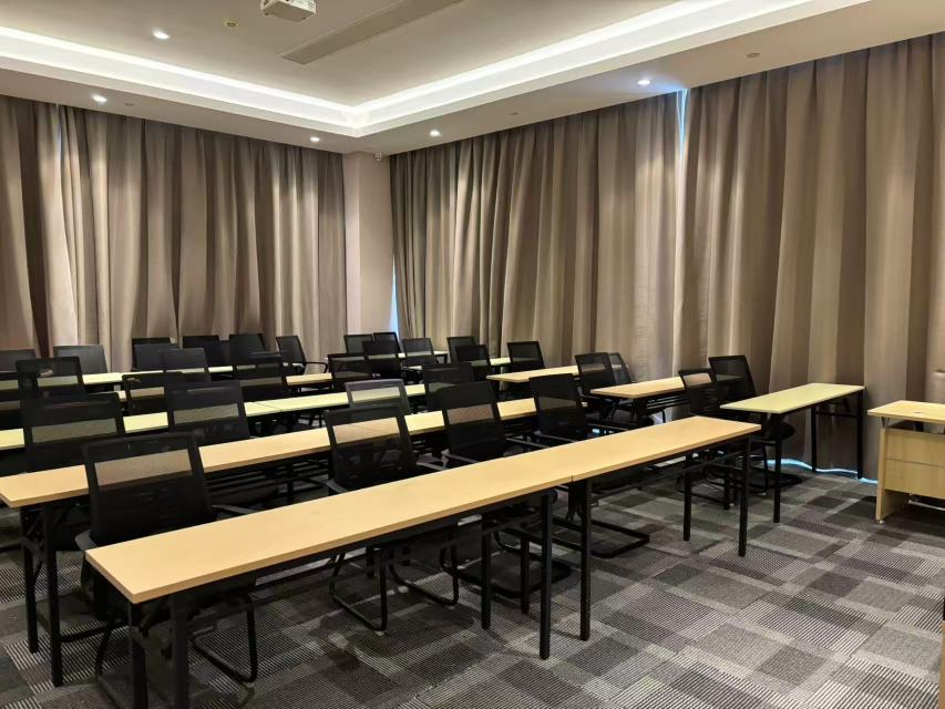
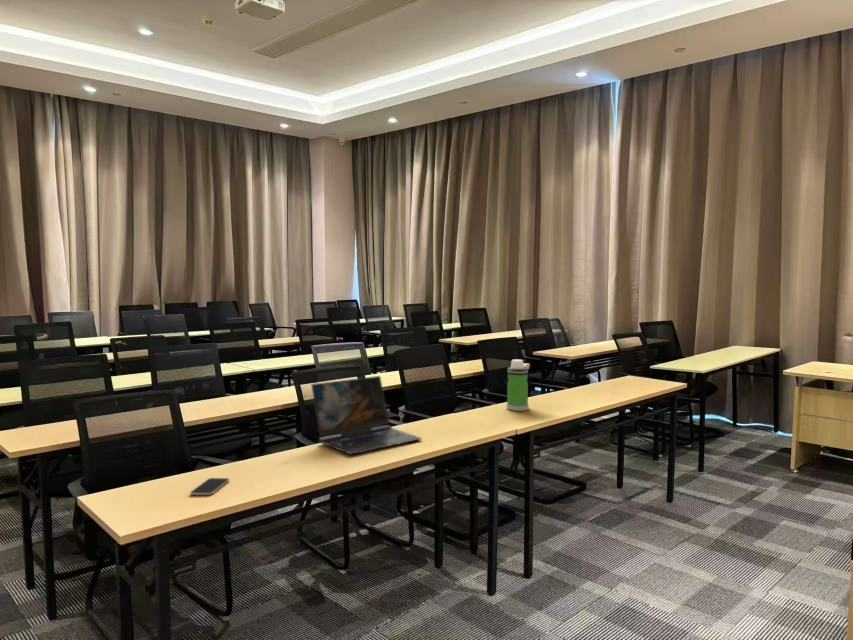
+ laptop [310,375,423,456]
+ water bottle [505,359,530,412]
+ smartphone [189,477,230,496]
